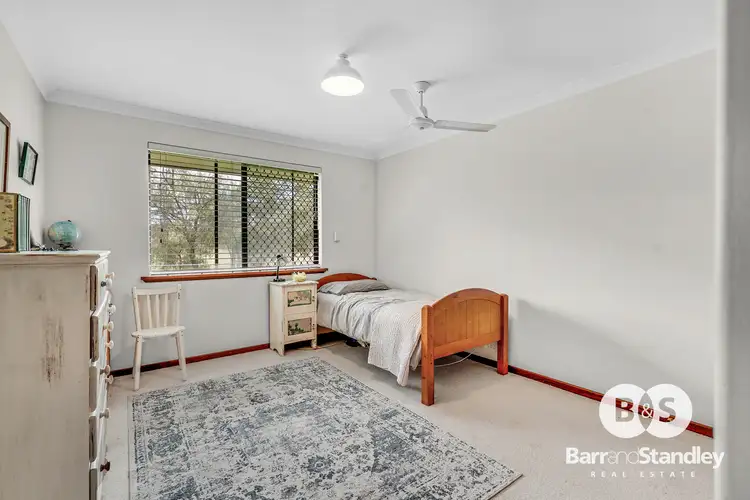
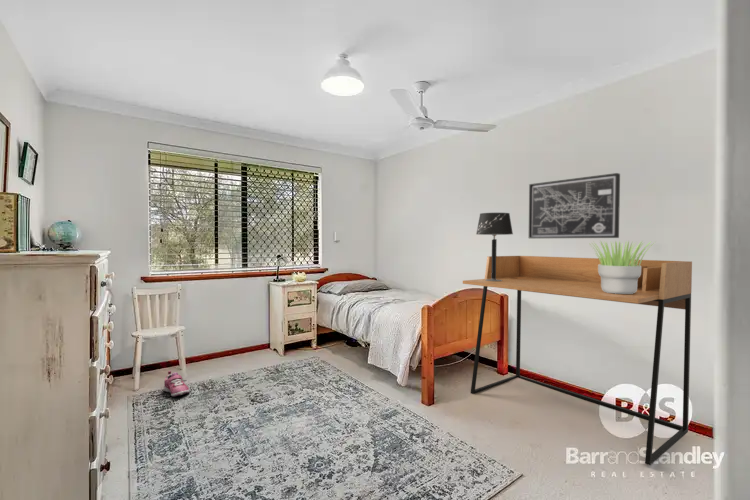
+ table lamp [475,212,514,281]
+ desk [462,255,693,466]
+ shoe [163,370,190,398]
+ wall art [528,172,621,239]
+ potted plant [590,240,657,294]
